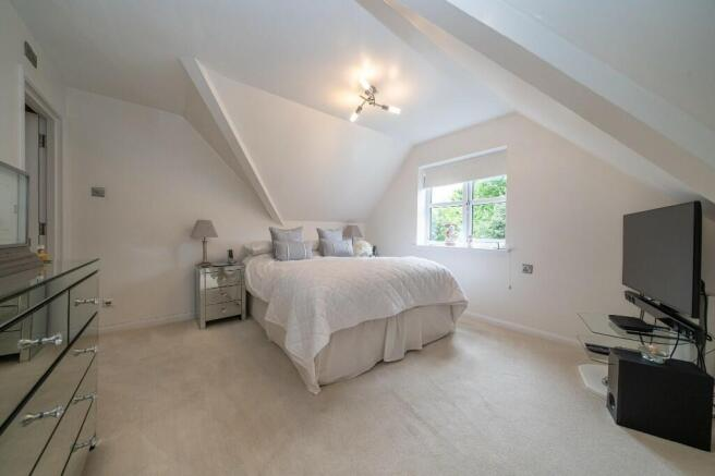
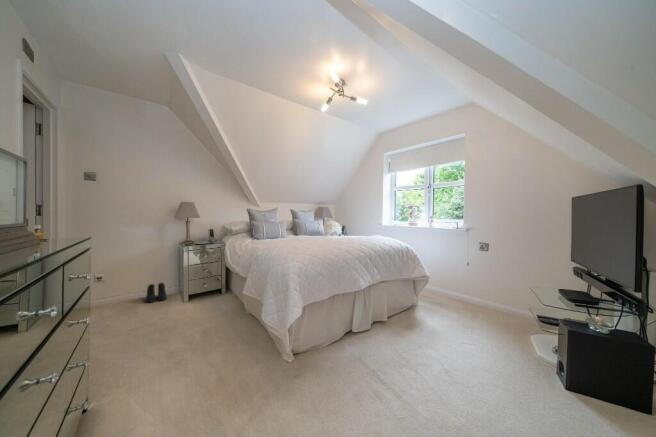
+ boots [145,282,168,303]
